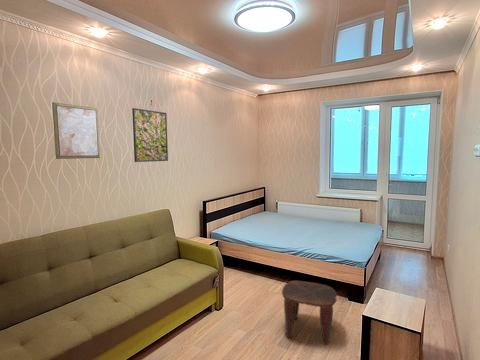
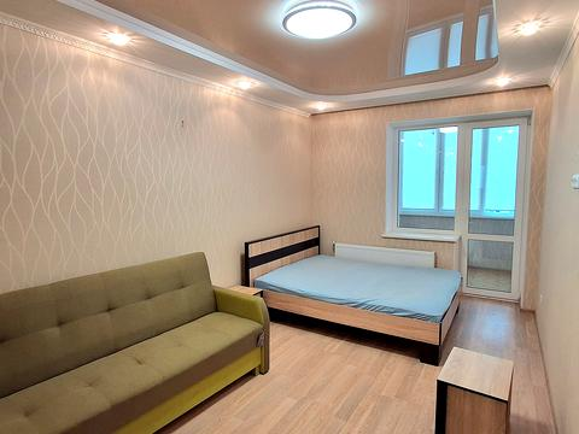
- wall art [51,101,101,160]
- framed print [131,107,169,163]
- stool [281,280,338,345]
